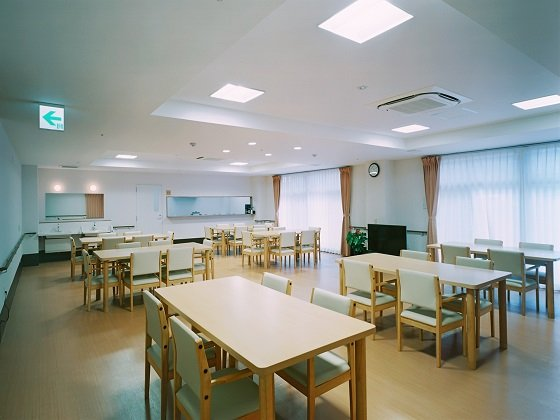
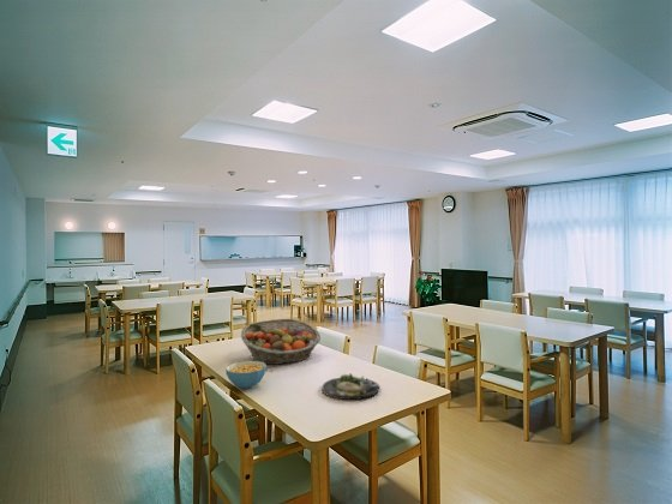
+ fruit basket [240,318,322,366]
+ cereal bowl [224,360,268,390]
+ dinner plate [322,373,380,401]
